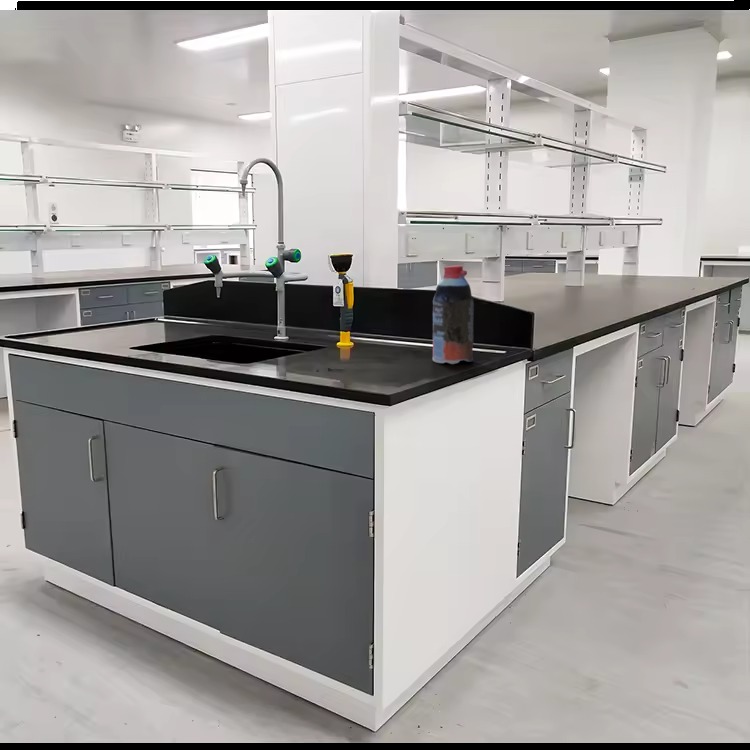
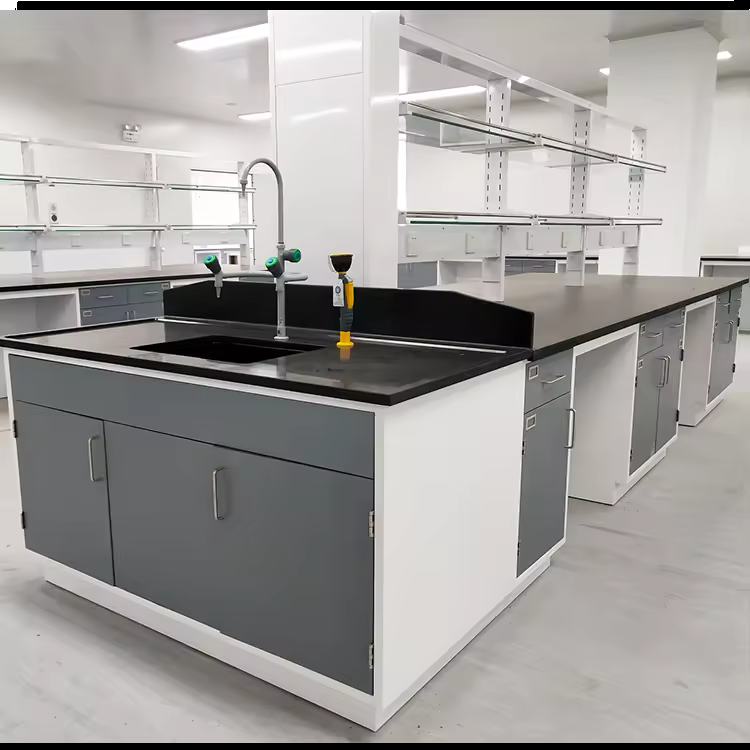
- bottle [432,264,475,365]
